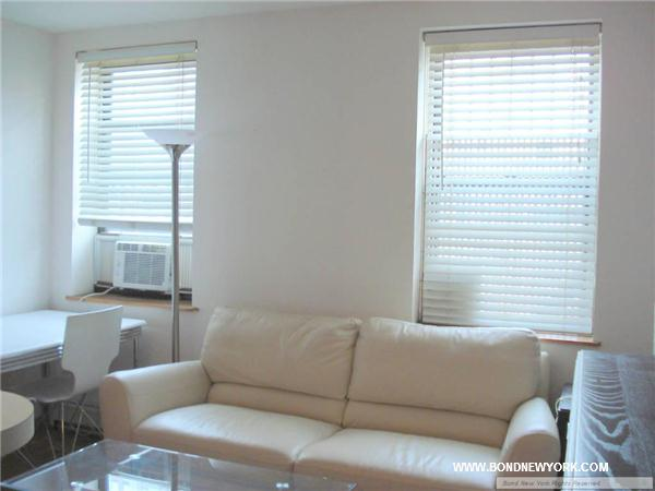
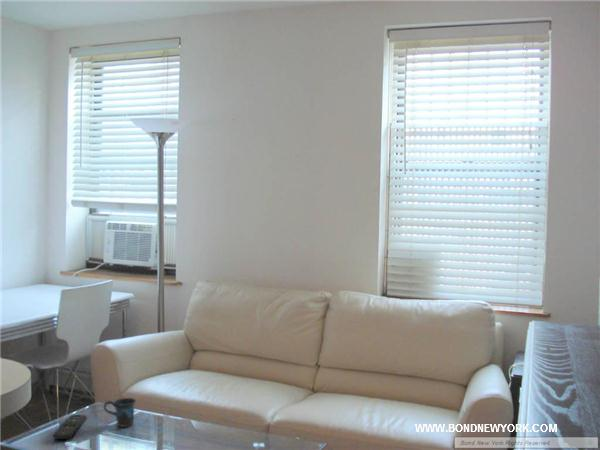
+ remote control [52,414,87,440]
+ mug [103,397,137,428]
